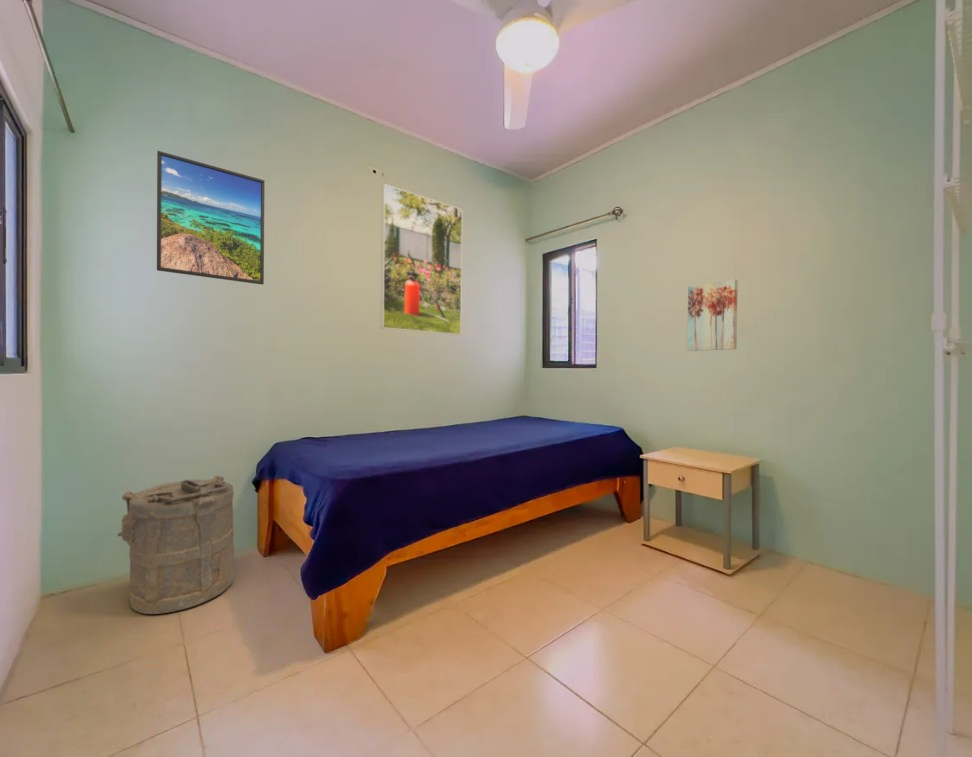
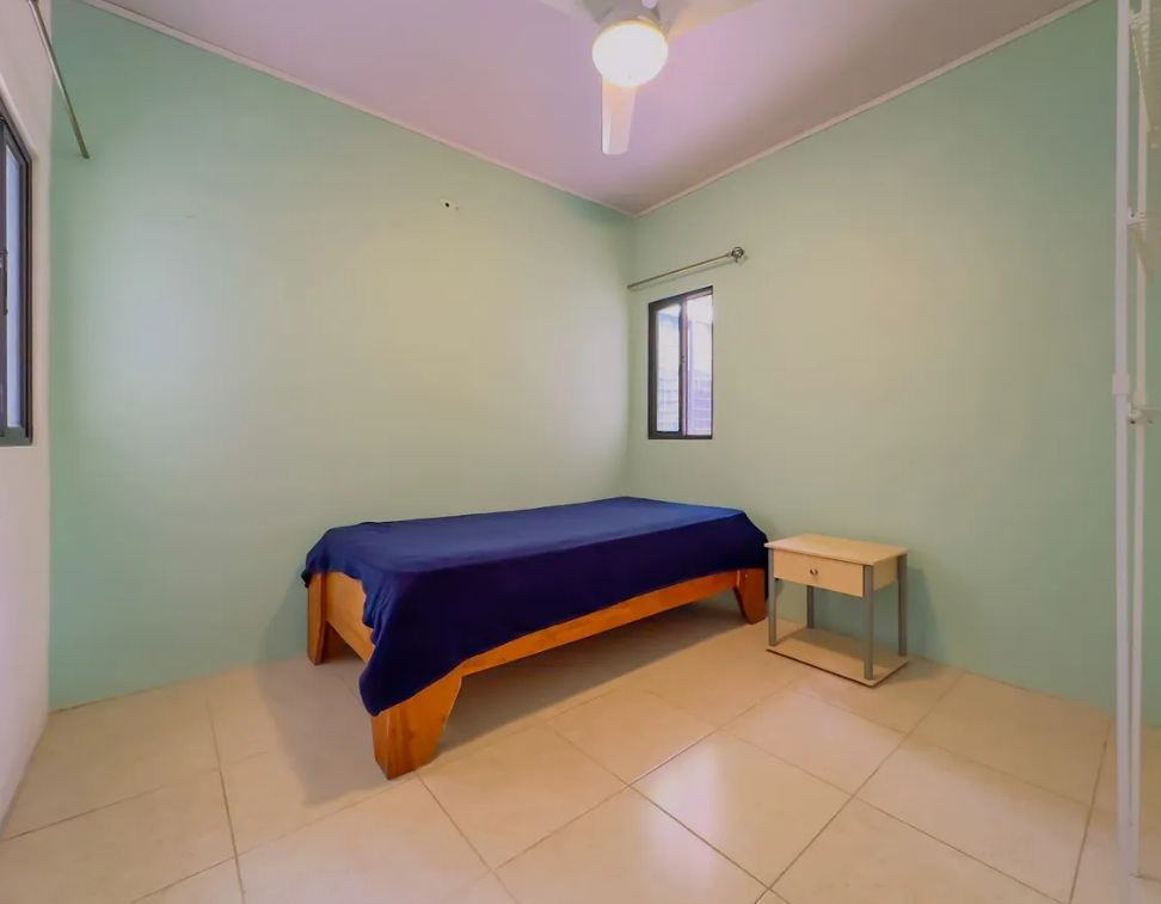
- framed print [380,183,463,336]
- wall art [686,278,739,352]
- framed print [156,150,266,286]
- laundry hamper [116,475,235,615]
